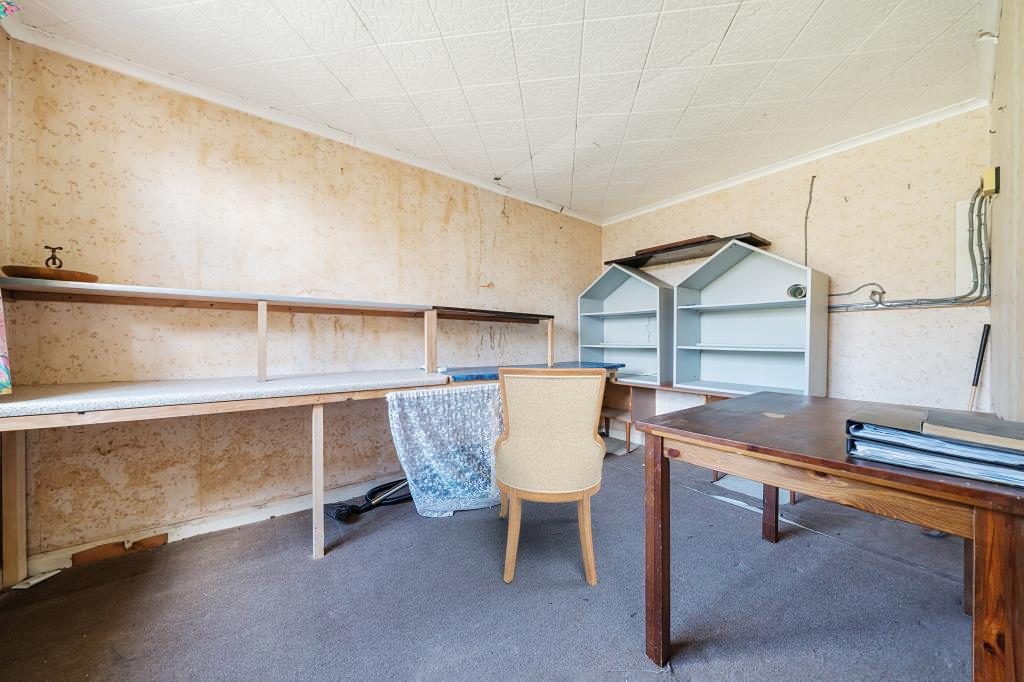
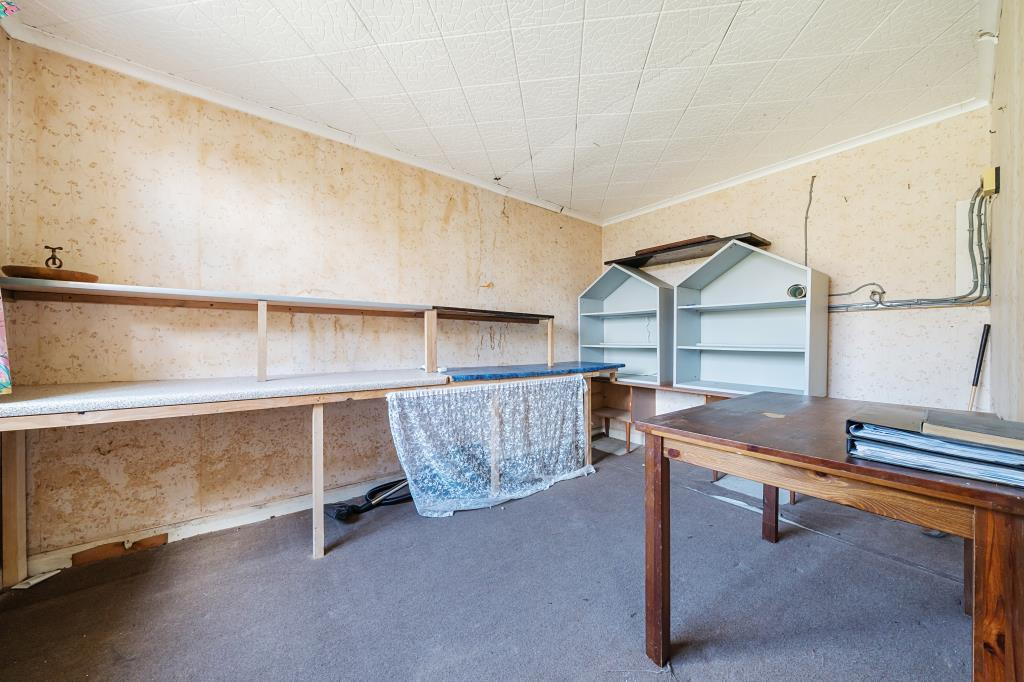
- chair [493,366,608,587]
